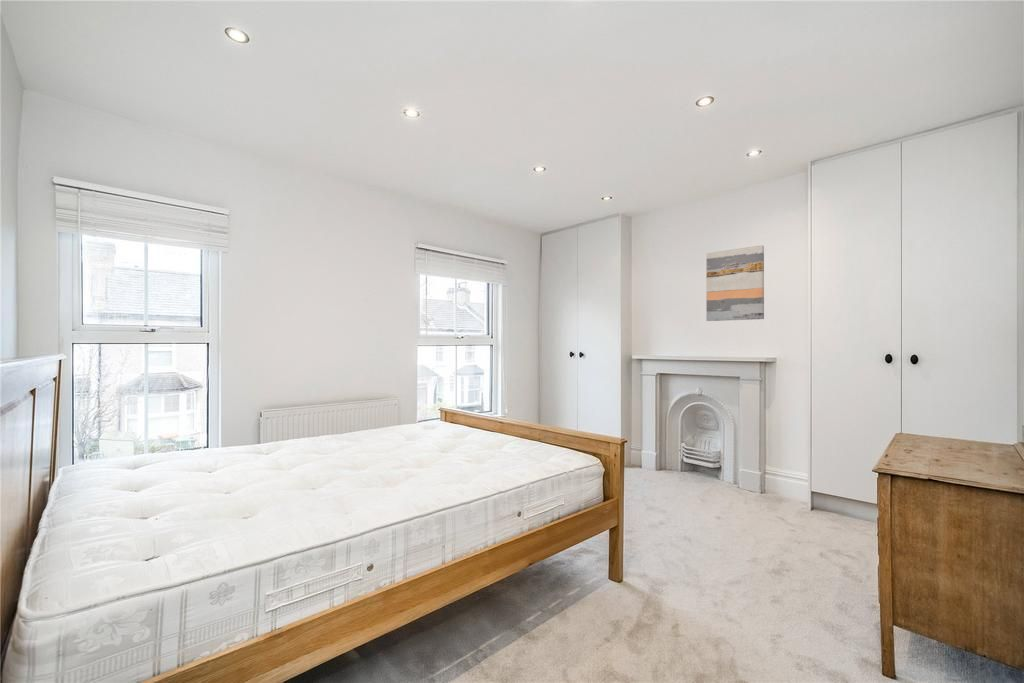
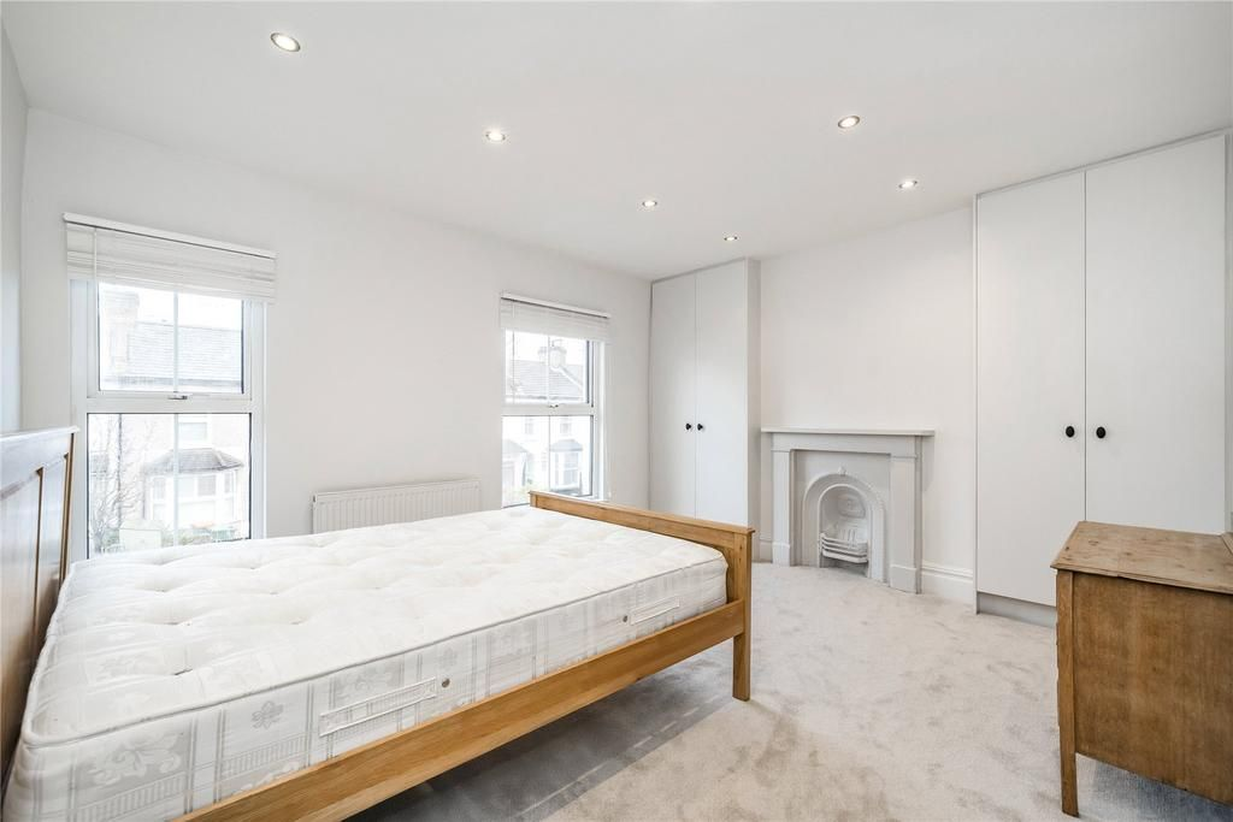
- wall art [705,244,765,322]
